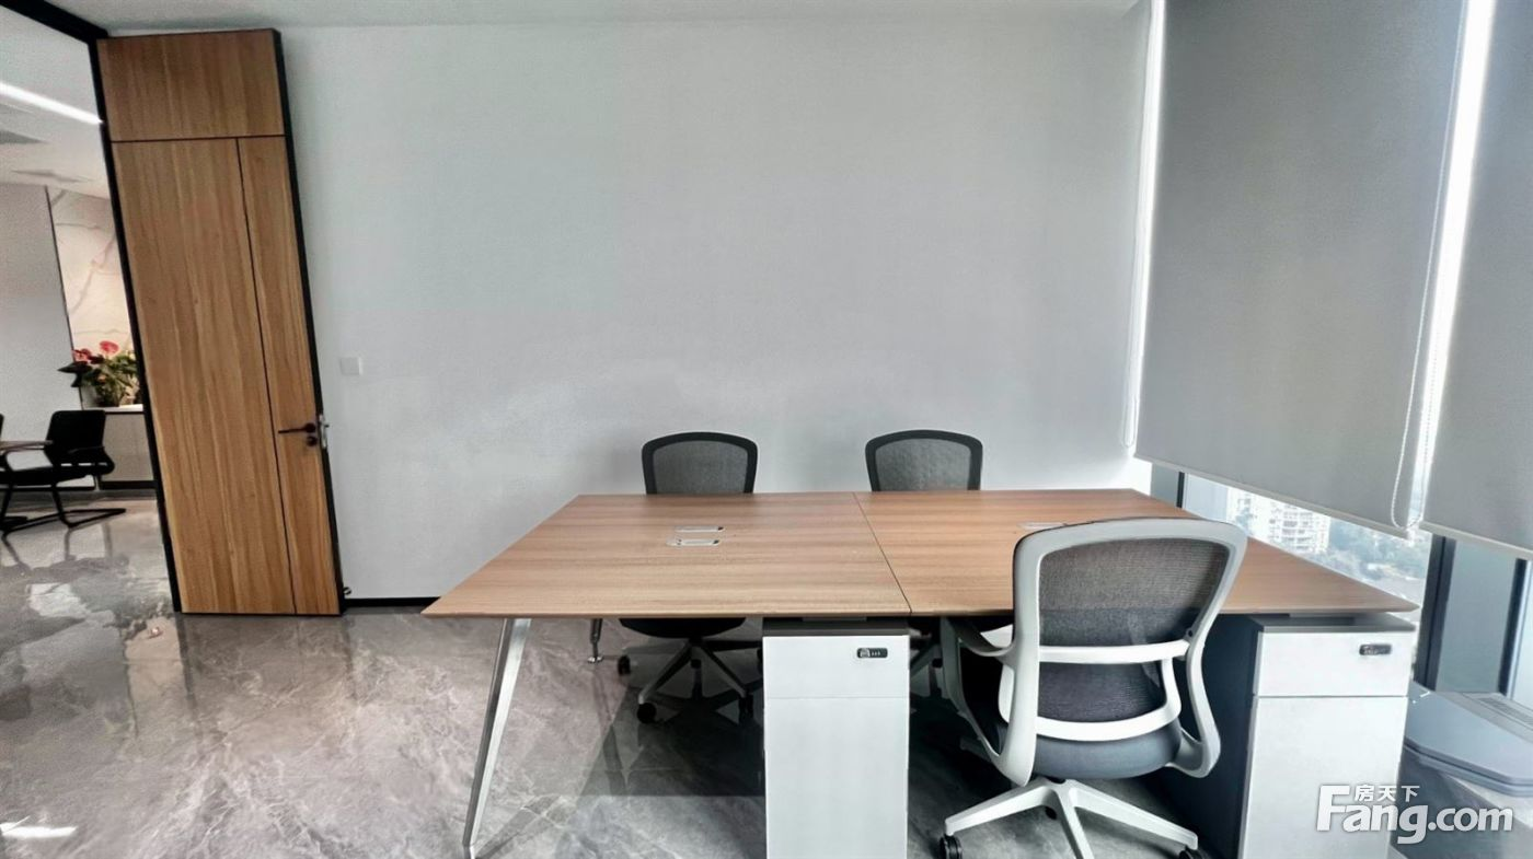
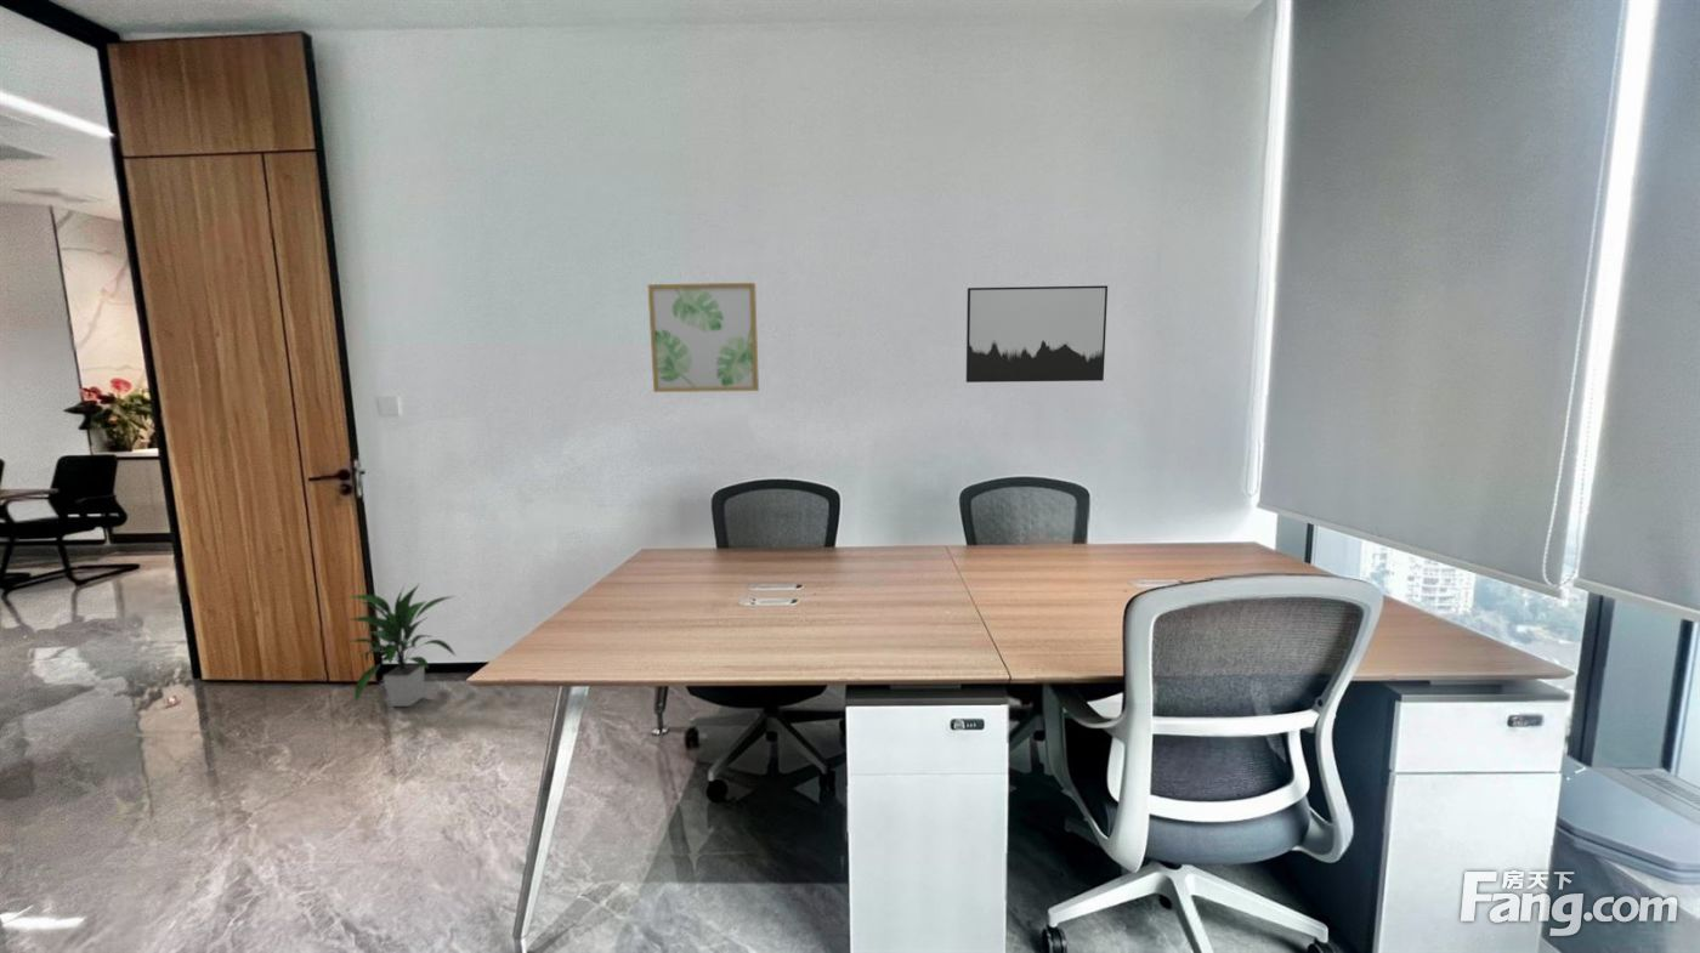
+ indoor plant [342,583,458,708]
+ wall art [965,284,1109,384]
+ wall art [647,282,760,393]
